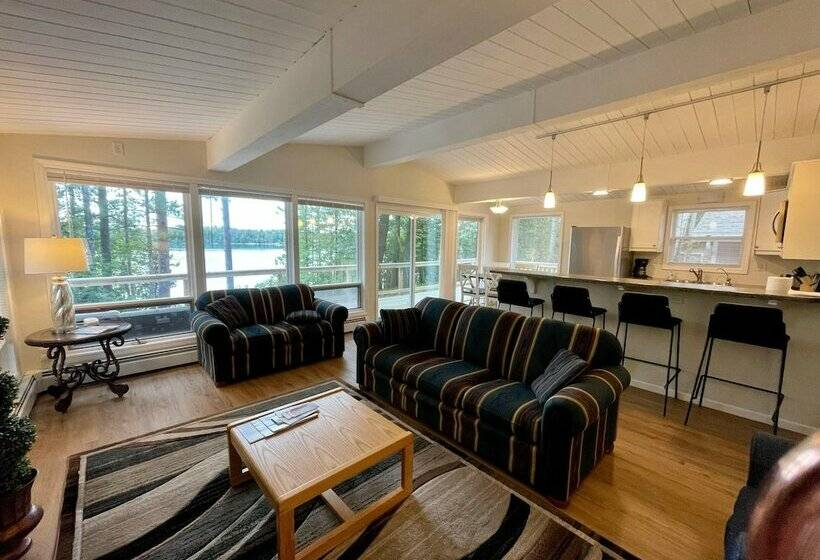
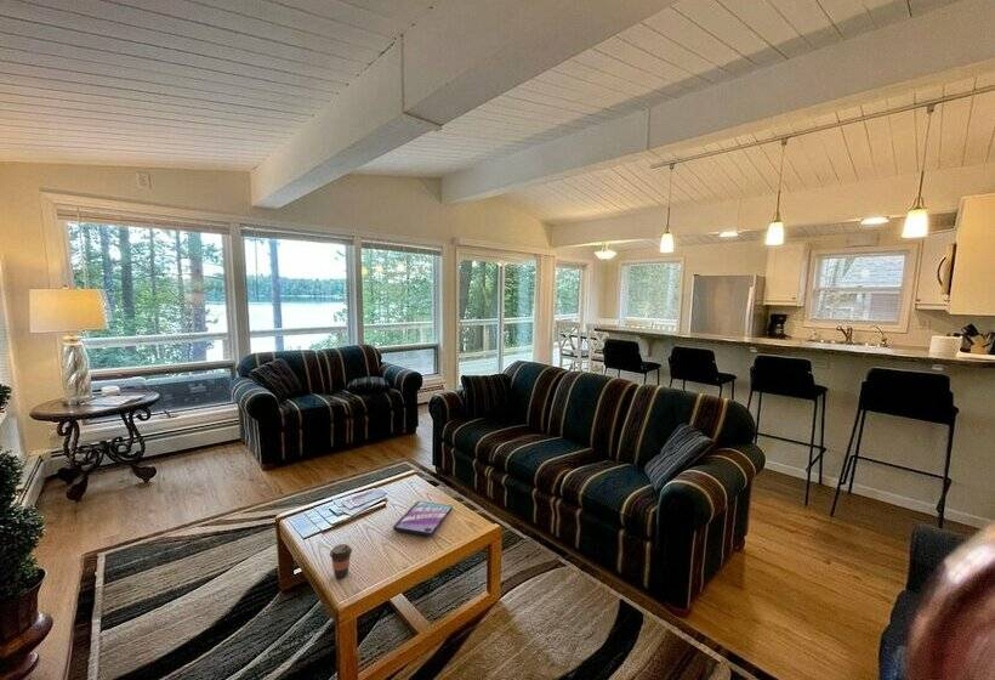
+ video game case [392,500,454,537]
+ coffee cup [329,543,353,579]
